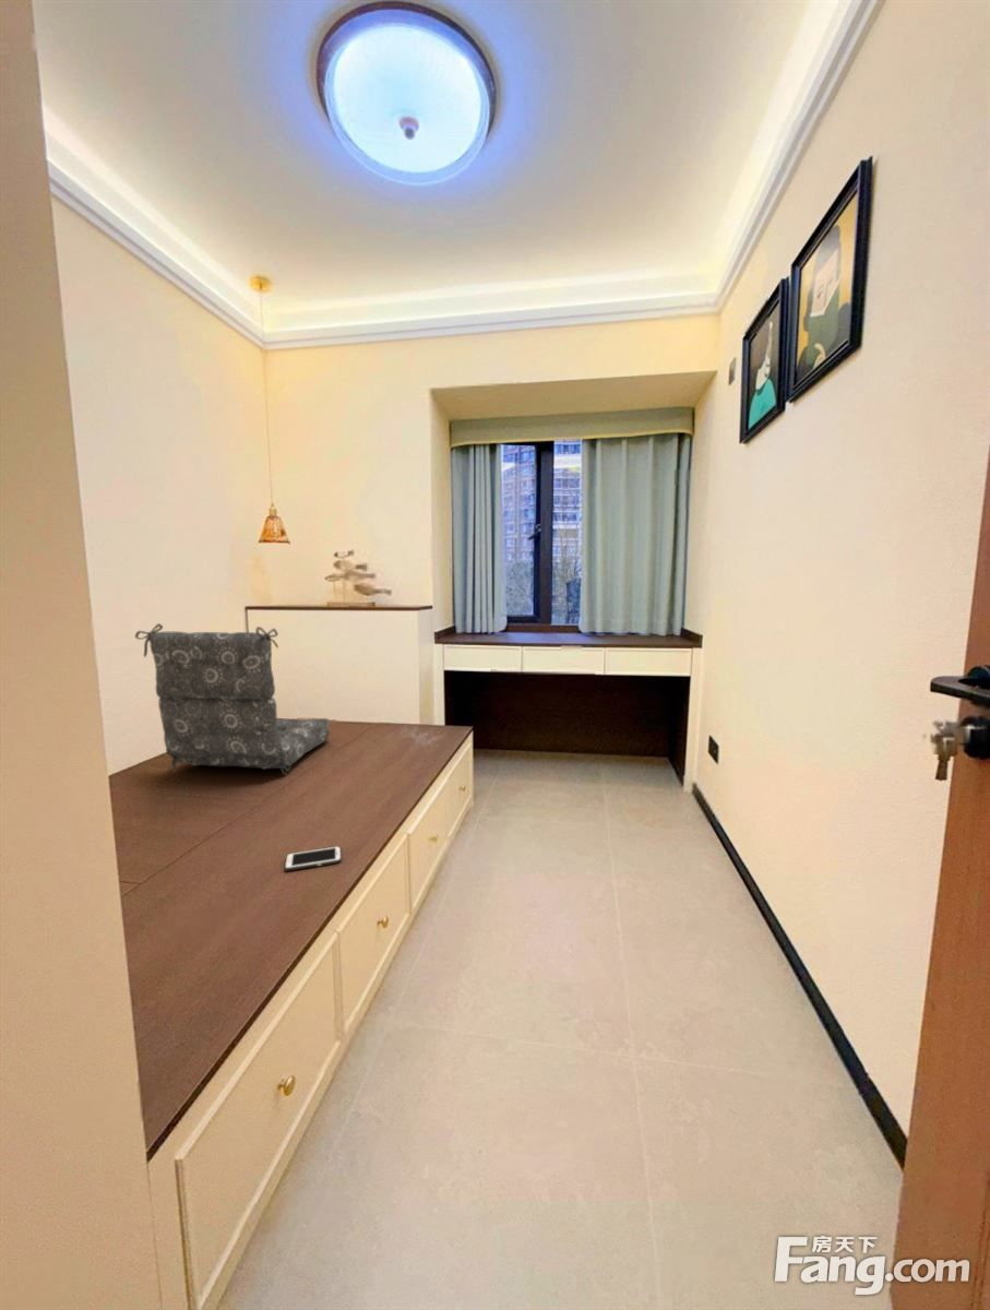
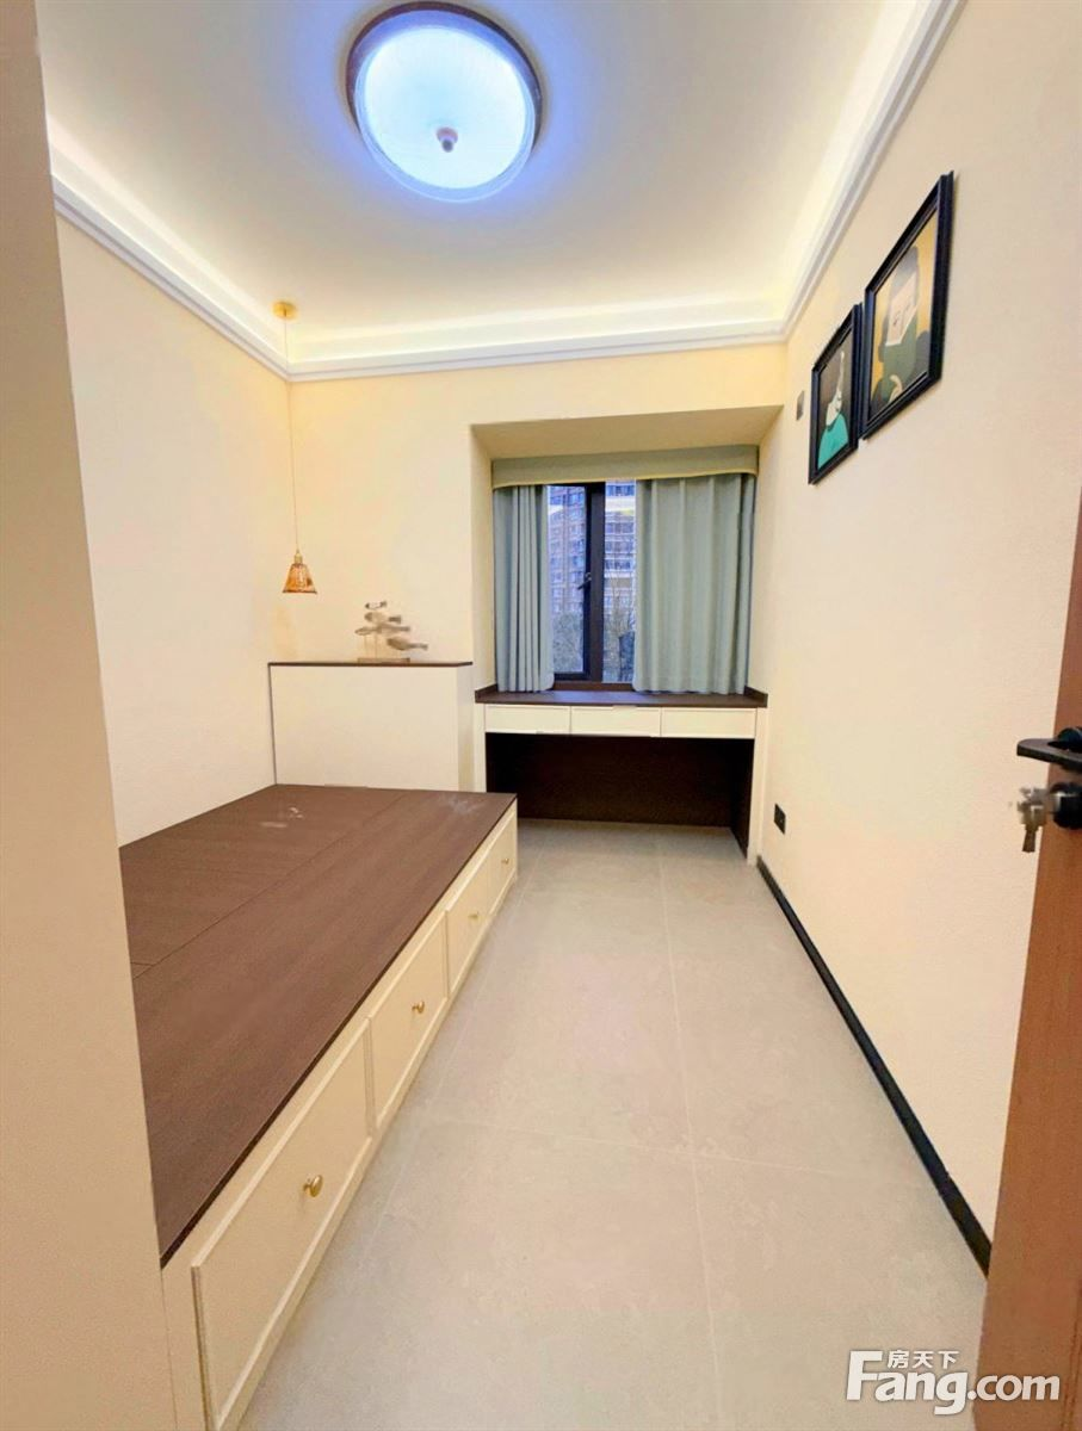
- cell phone [284,845,343,871]
- seat cushion [134,622,331,776]
